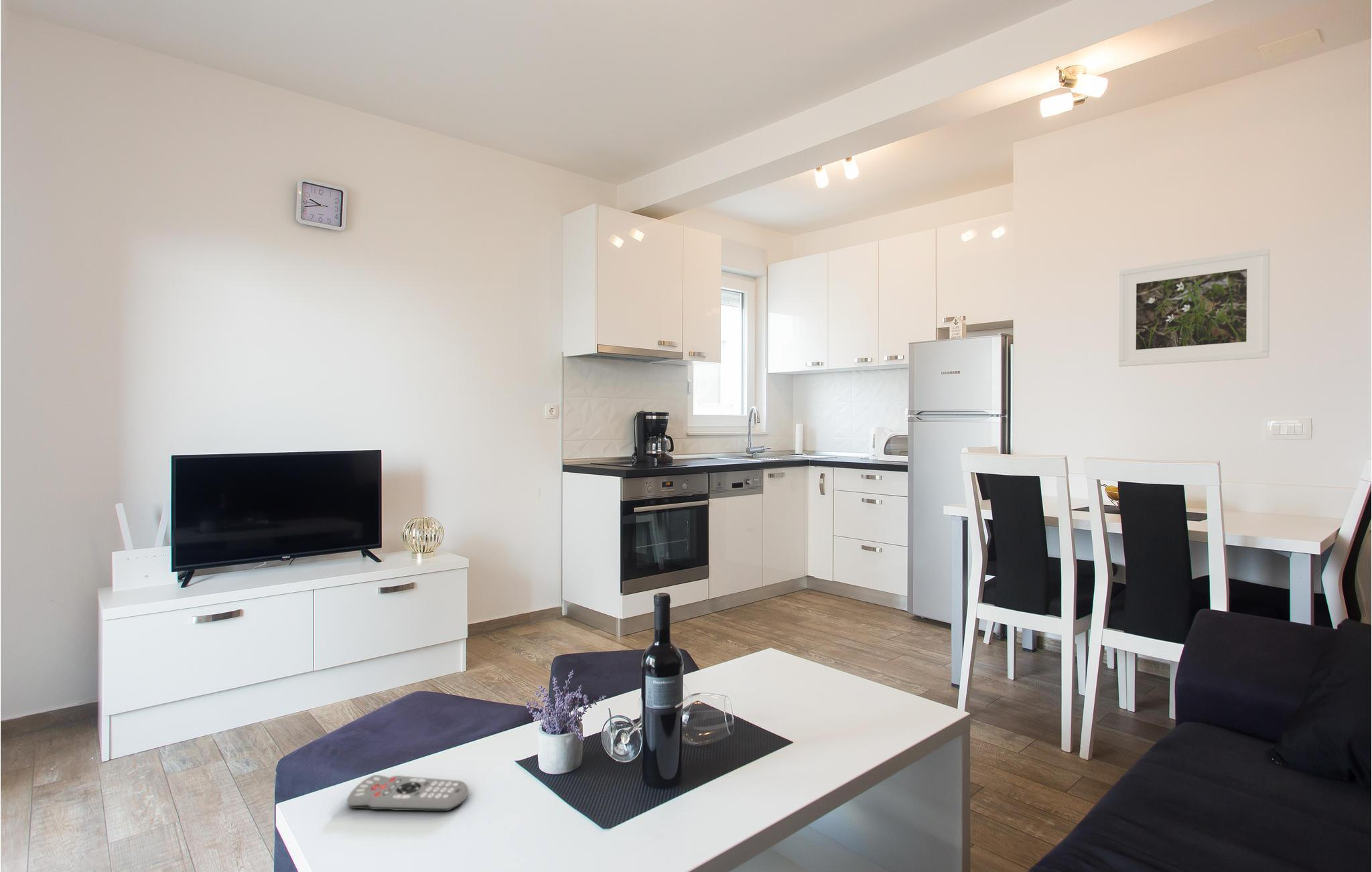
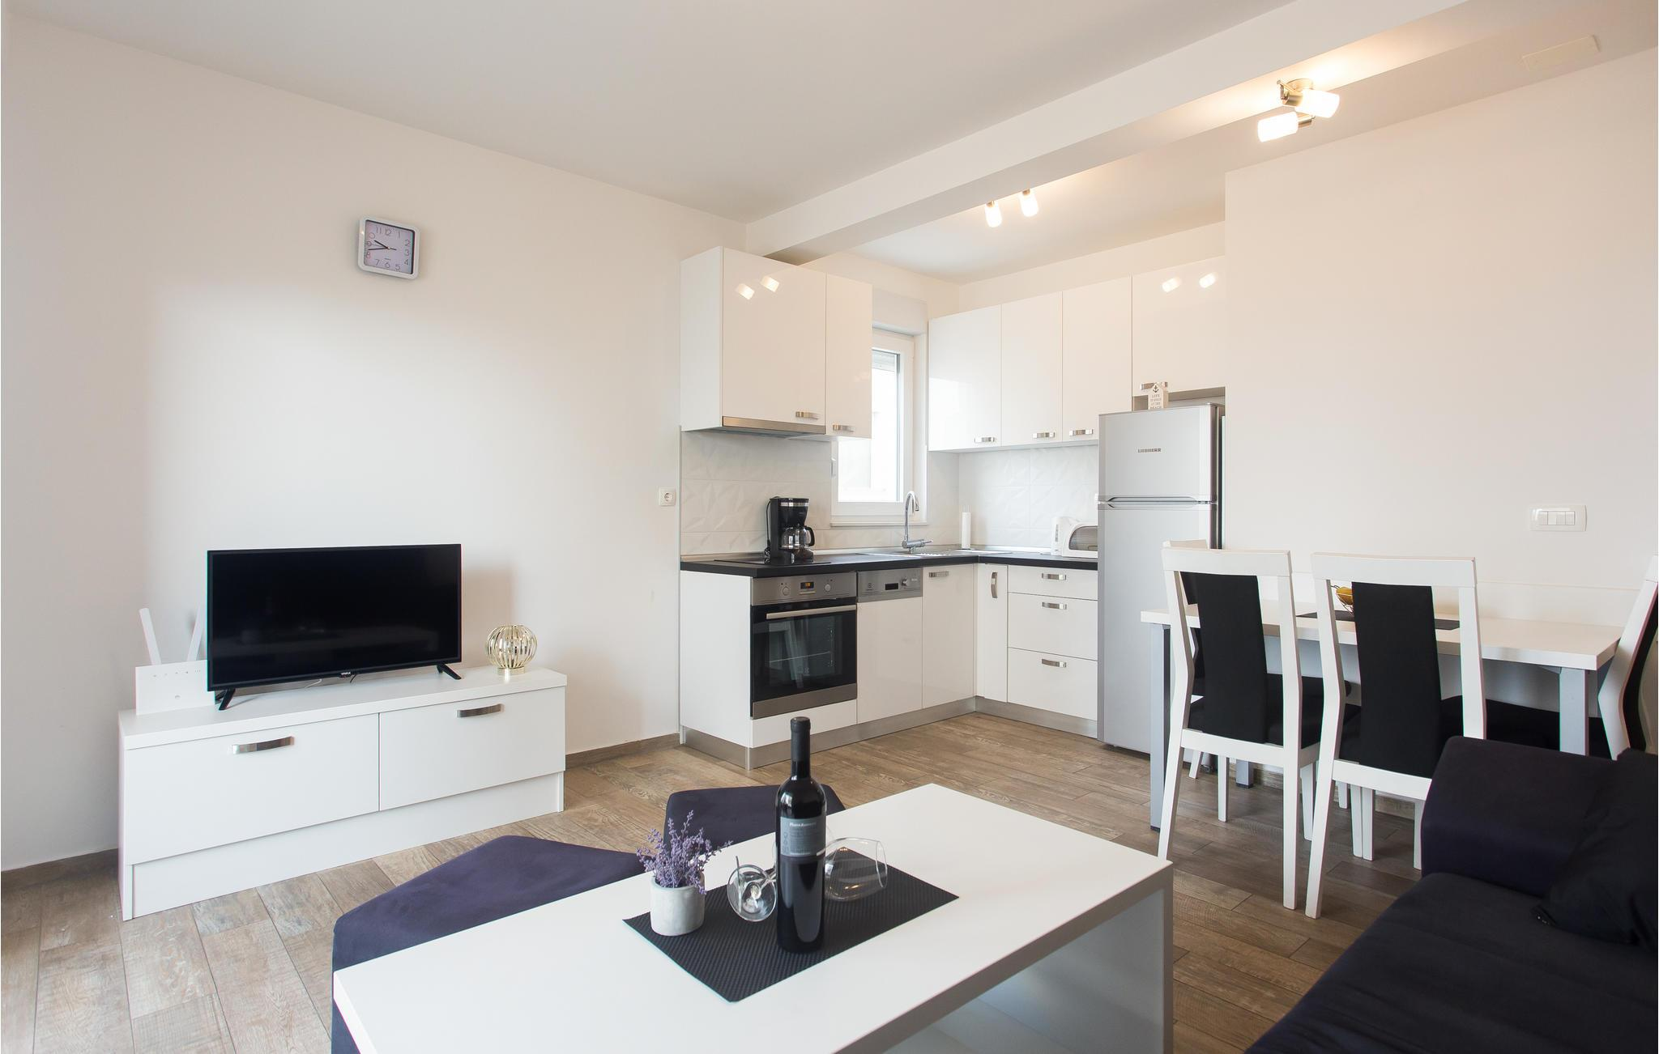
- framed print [1117,248,1270,367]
- remote control [346,774,469,812]
